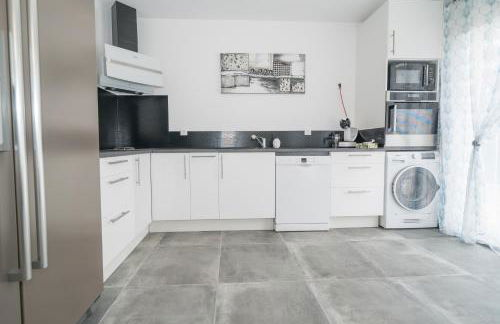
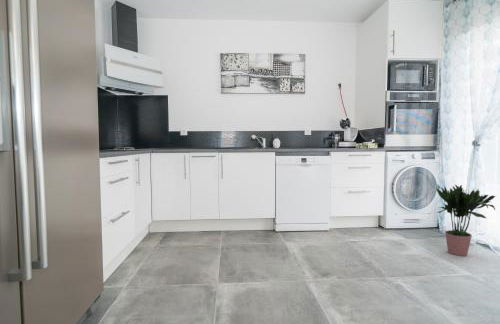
+ potted plant [436,184,498,257]
